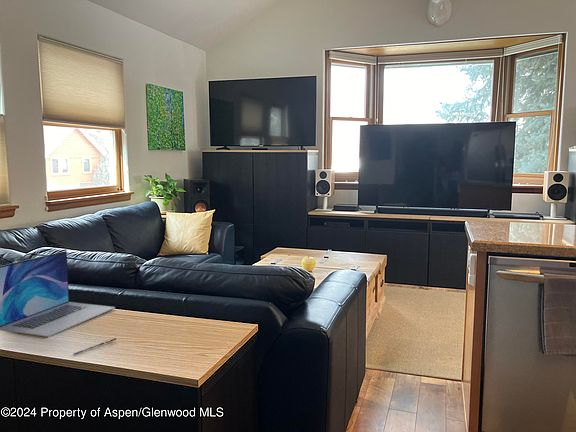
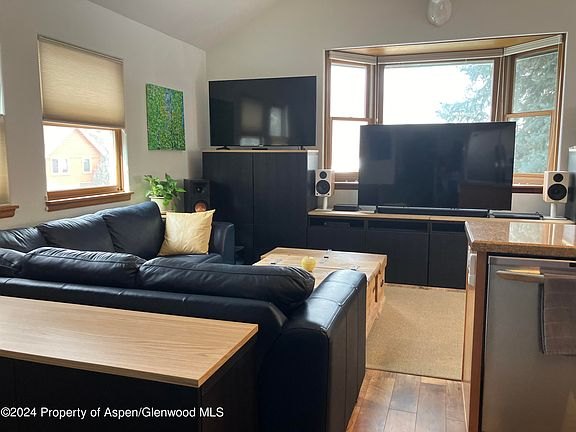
- laptop [0,250,116,338]
- pen [72,337,117,356]
